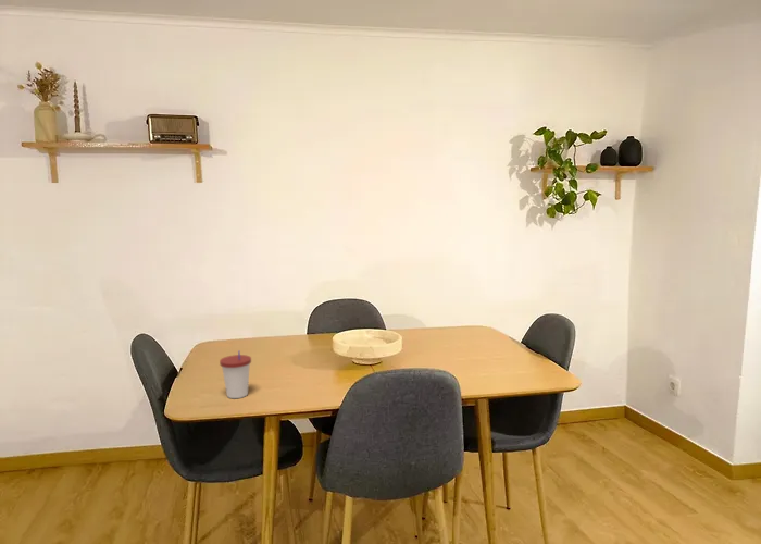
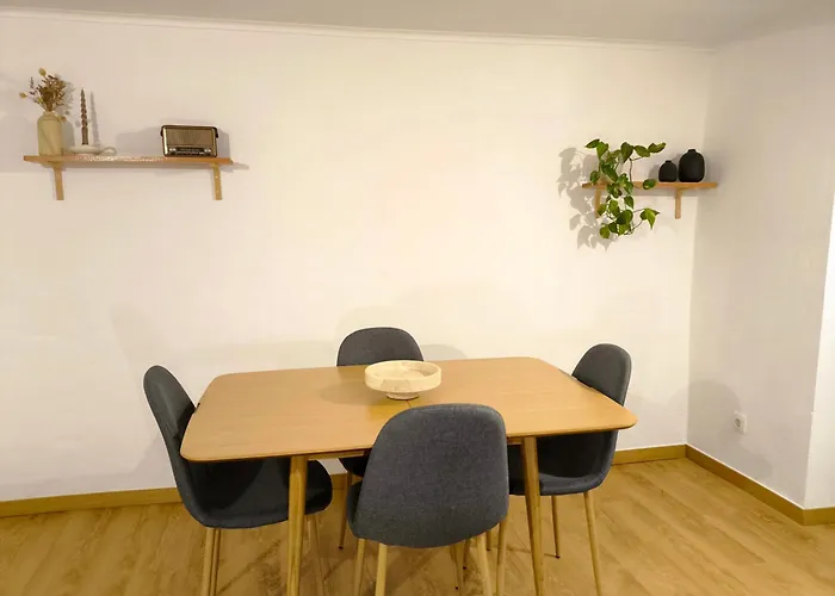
- cup [219,349,252,399]
